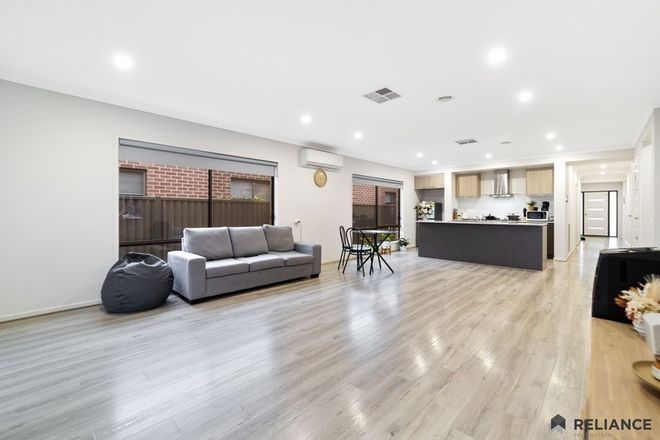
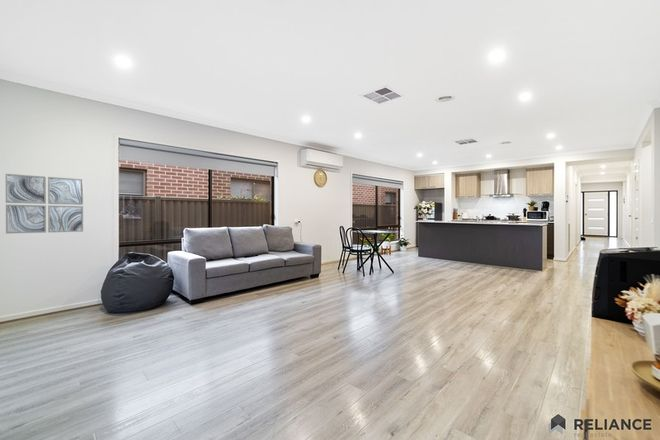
+ wall art [5,173,84,235]
